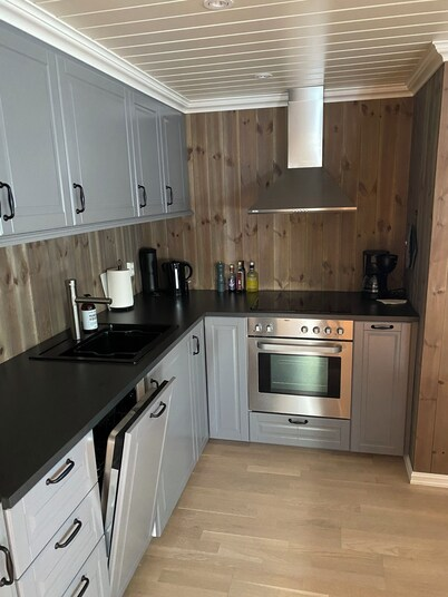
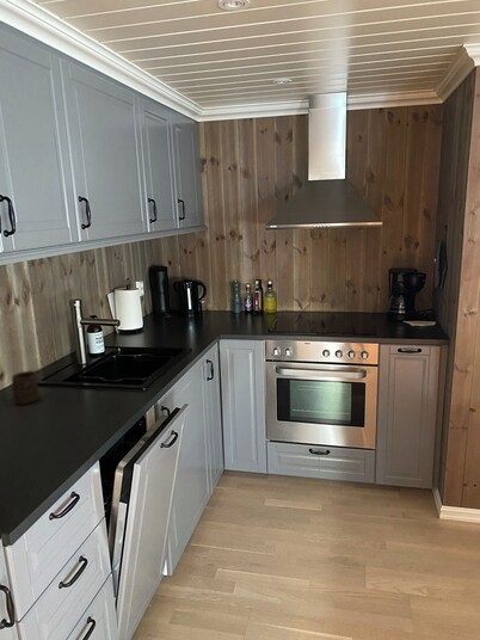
+ cup [11,370,41,405]
